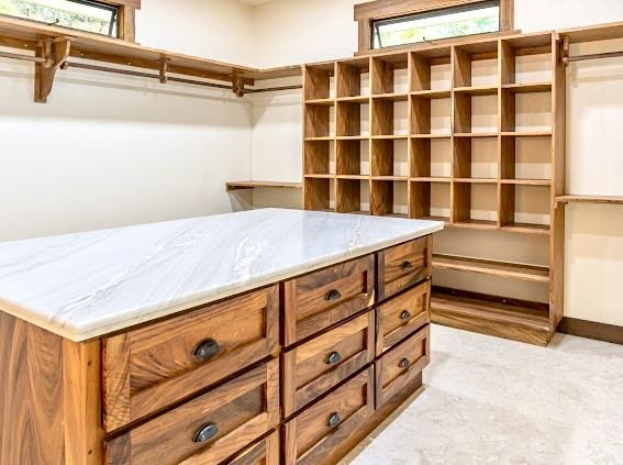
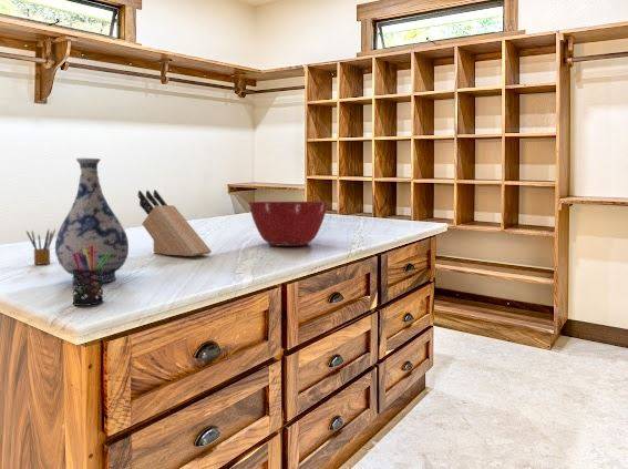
+ pen holder [72,245,110,307]
+ knife block [137,188,213,257]
+ pencil box [25,228,56,265]
+ mixing bowl [247,201,330,247]
+ vase [54,157,130,283]
